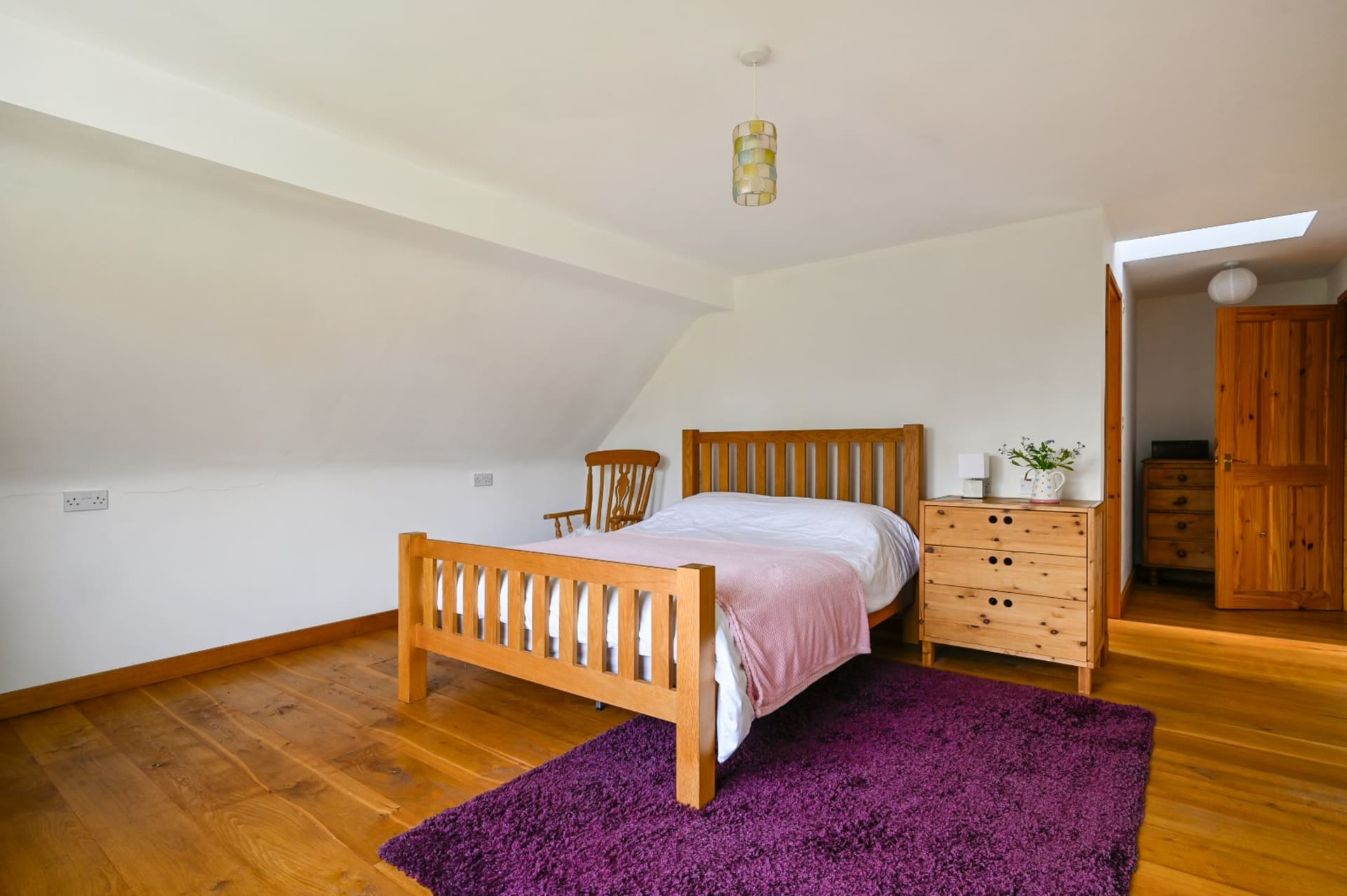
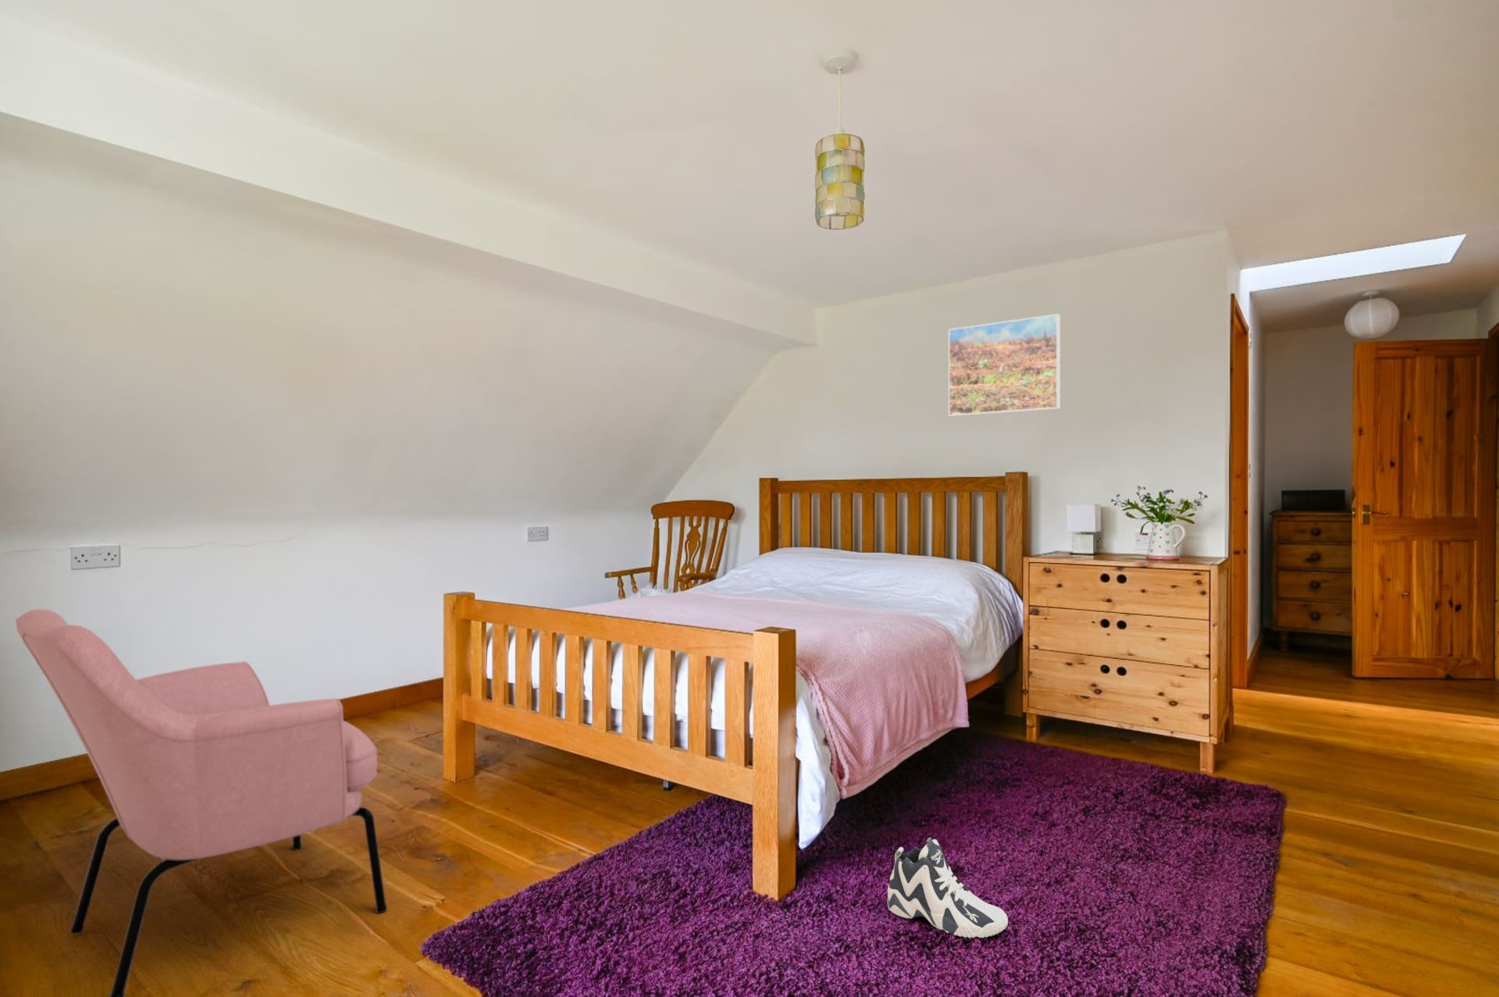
+ sneaker [887,837,1008,938]
+ armchair [14,609,388,997]
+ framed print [948,313,1061,417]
